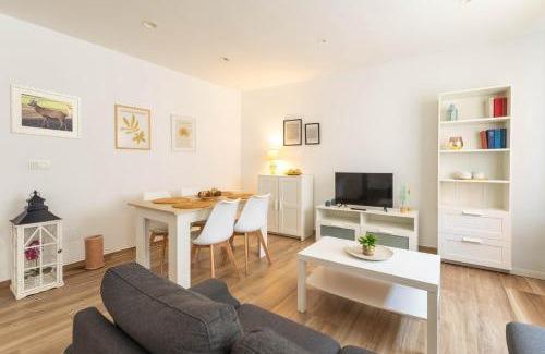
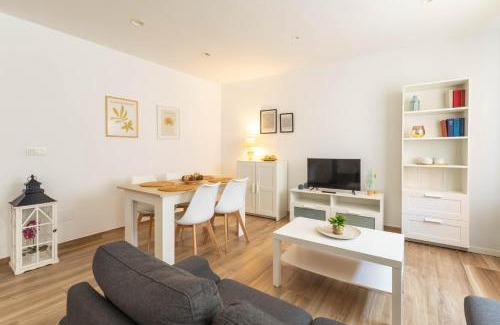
- basket [83,234,105,271]
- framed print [9,83,82,141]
